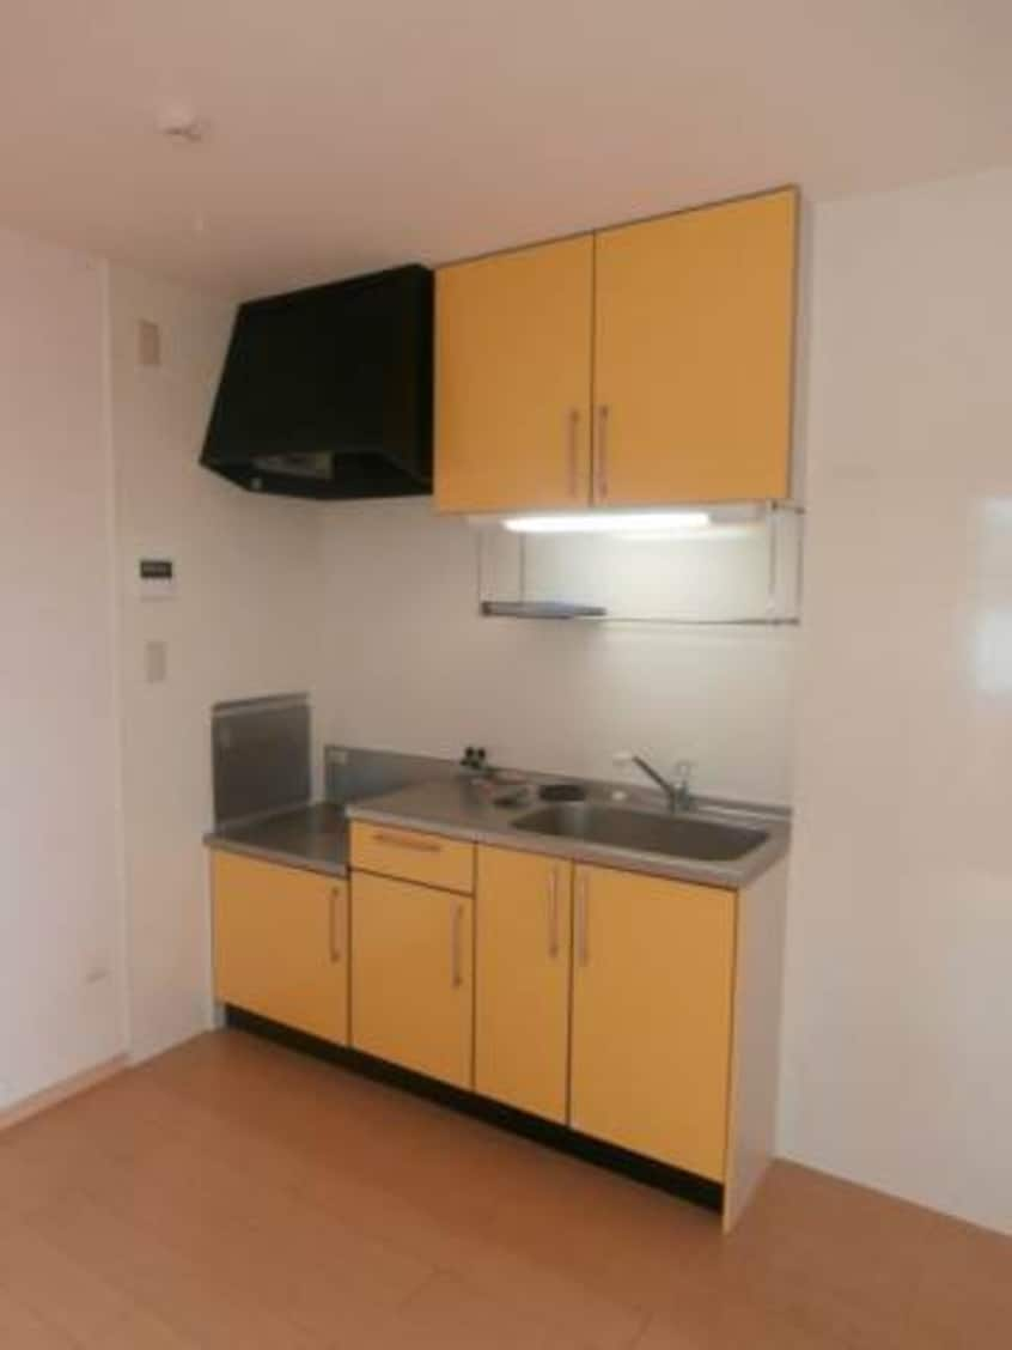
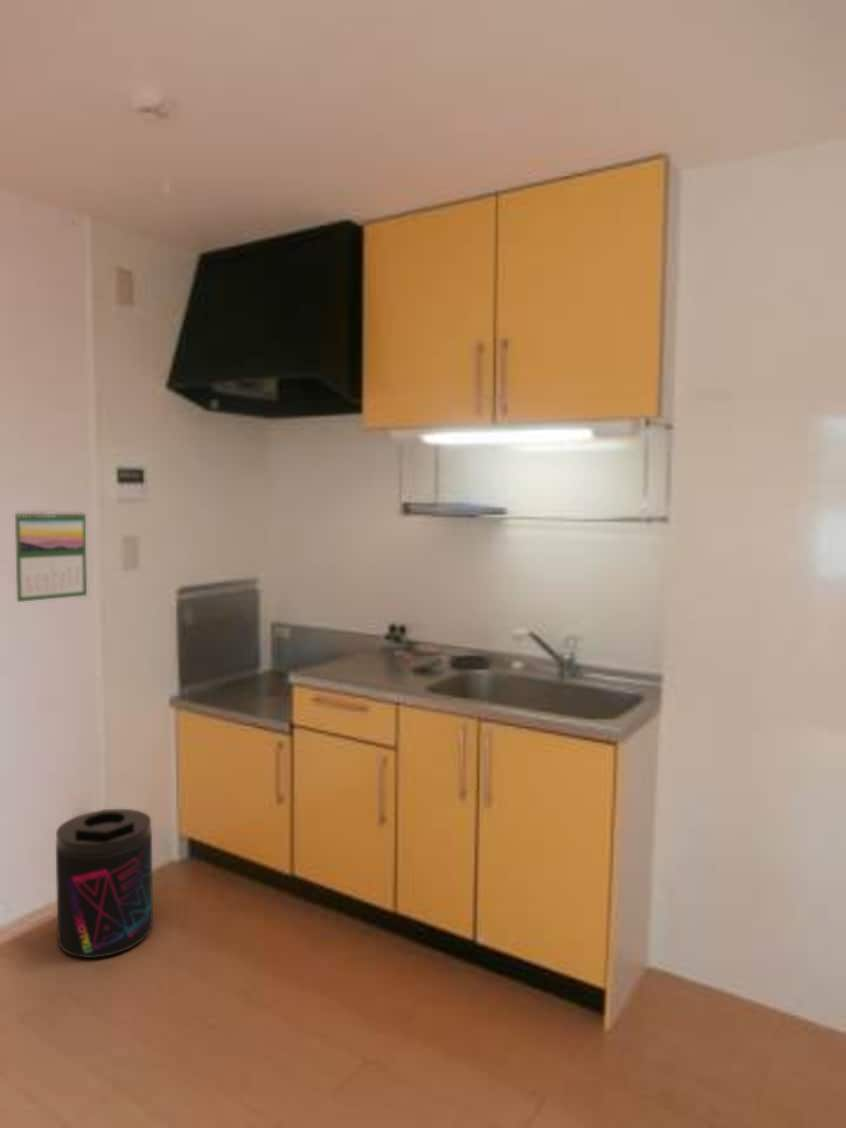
+ calendar [14,509,88,603]
+ supplement container [55,808,154,959]
